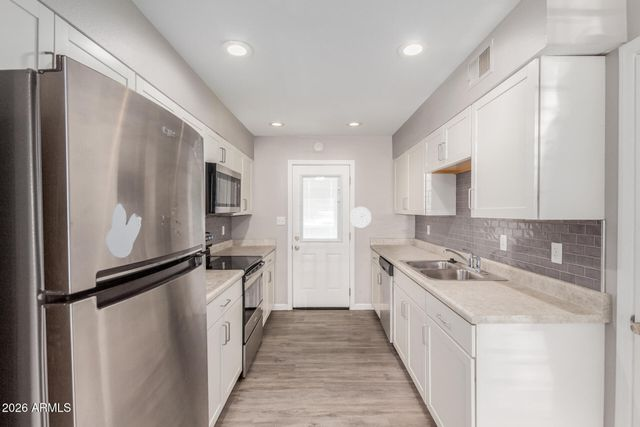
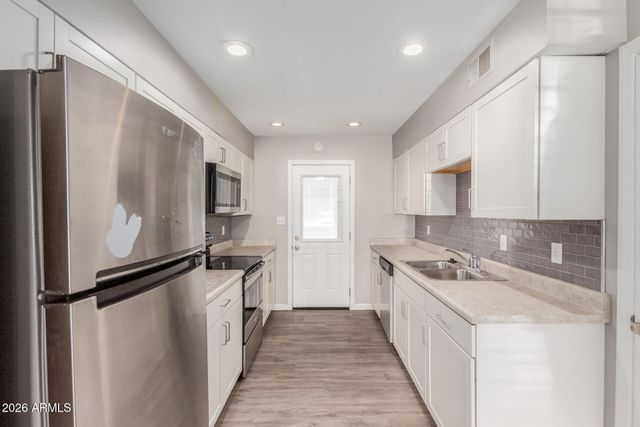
- wall clock [349,206,372,229]
